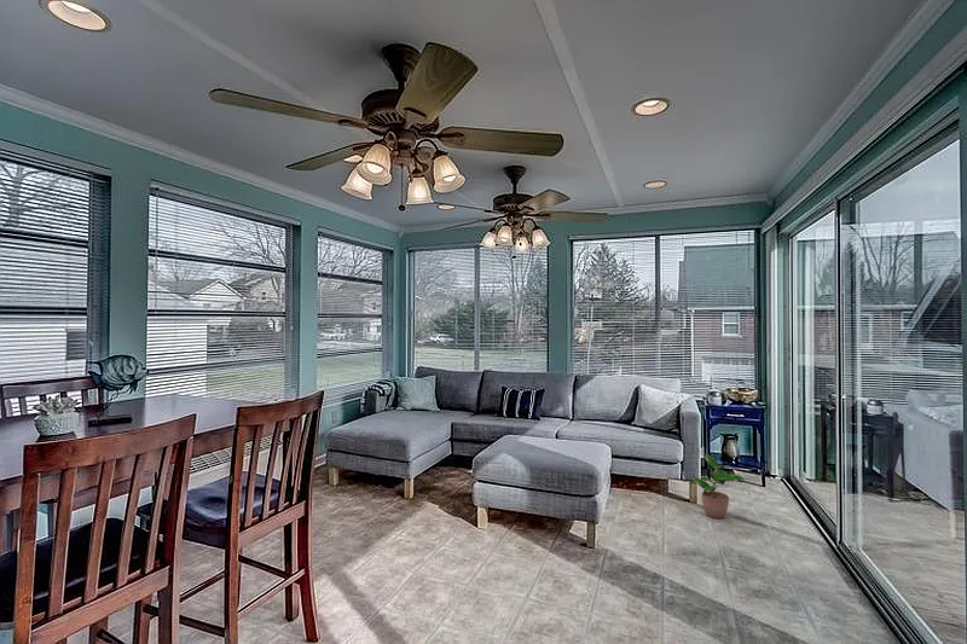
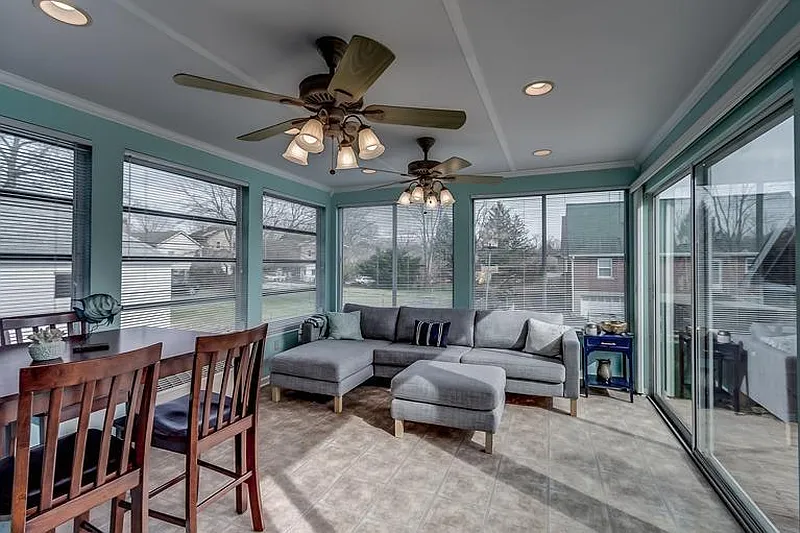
- potted plant [690,453,746,520]
